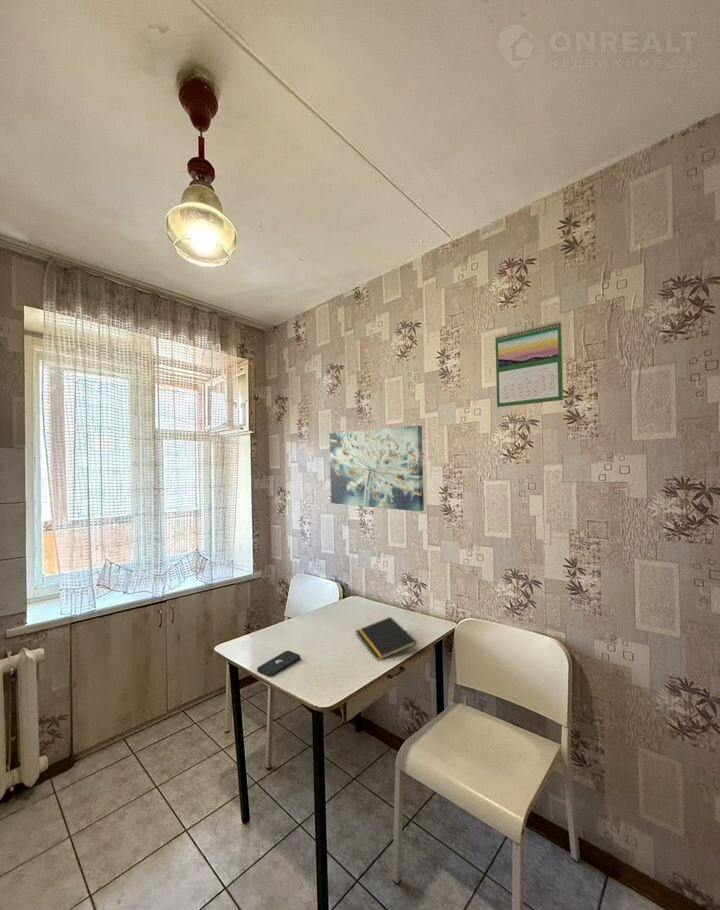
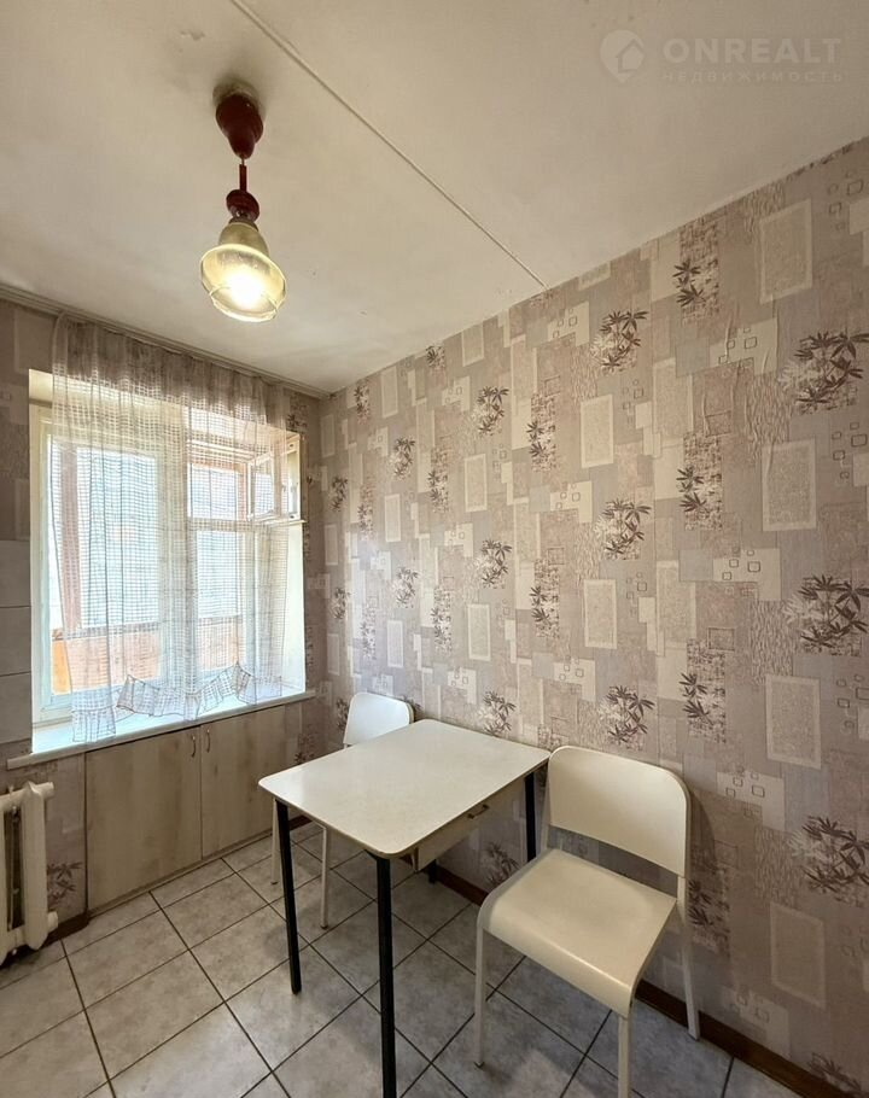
- smartphone [256,650,301,678]
- calendar [494,320,564,408]
- notepad [355,616,418,661]
- wall art [329,425,425,512]
